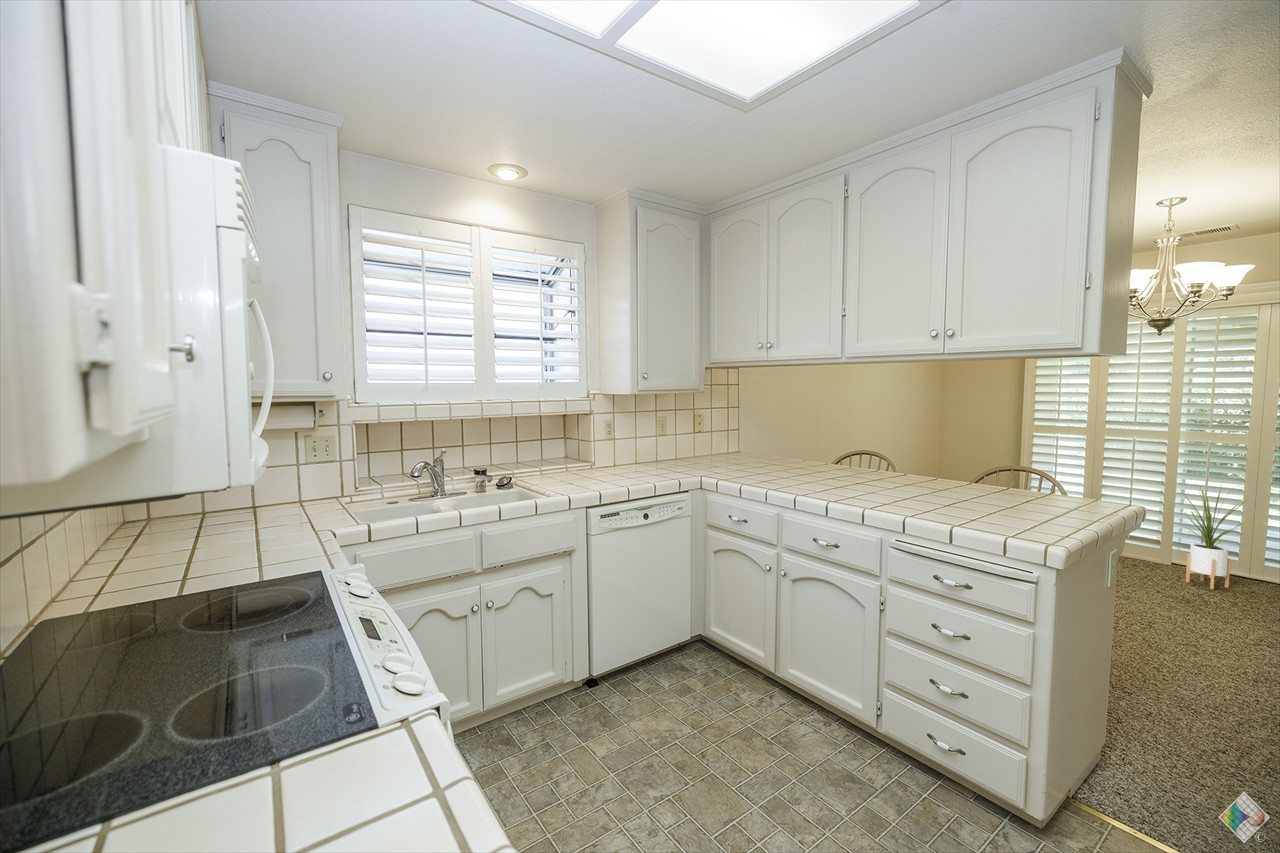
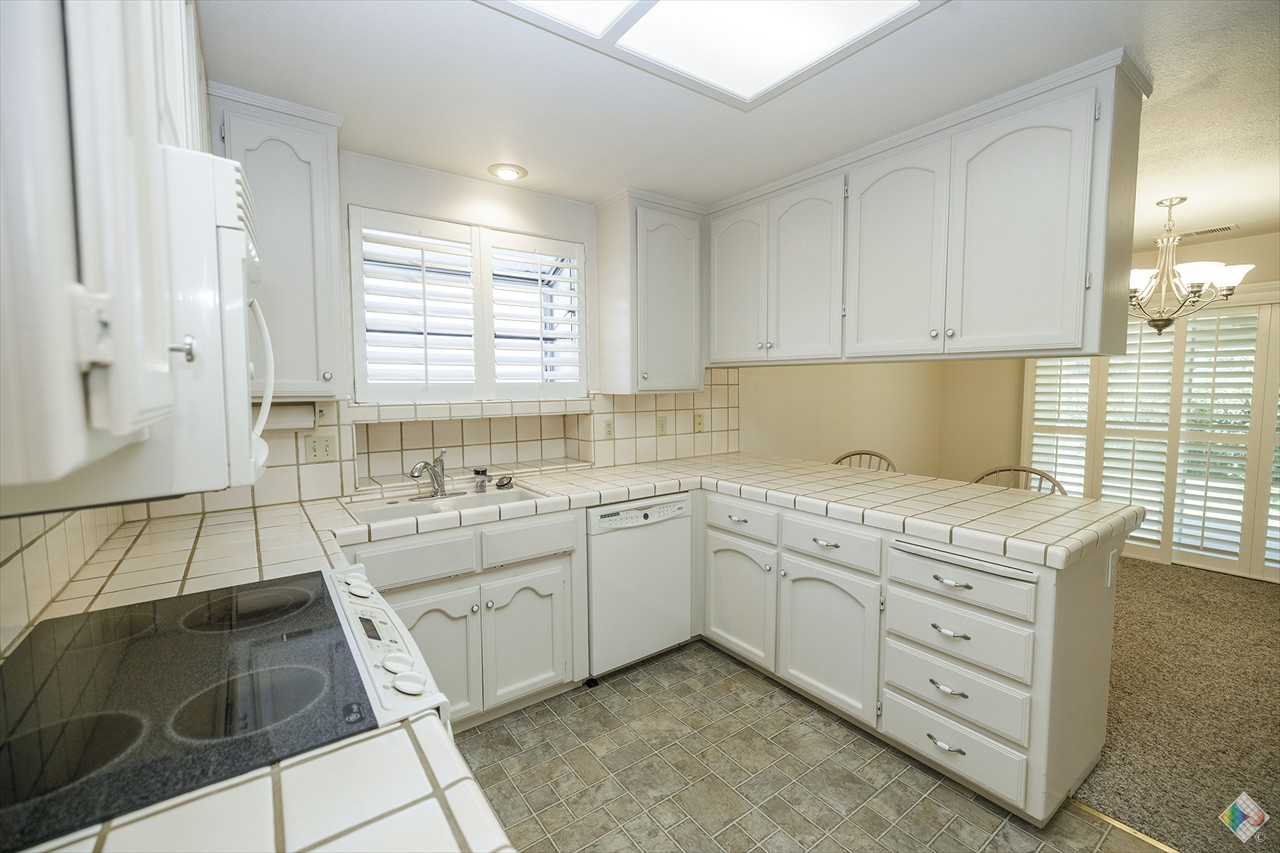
- house plant [1175,483,1252,590]
